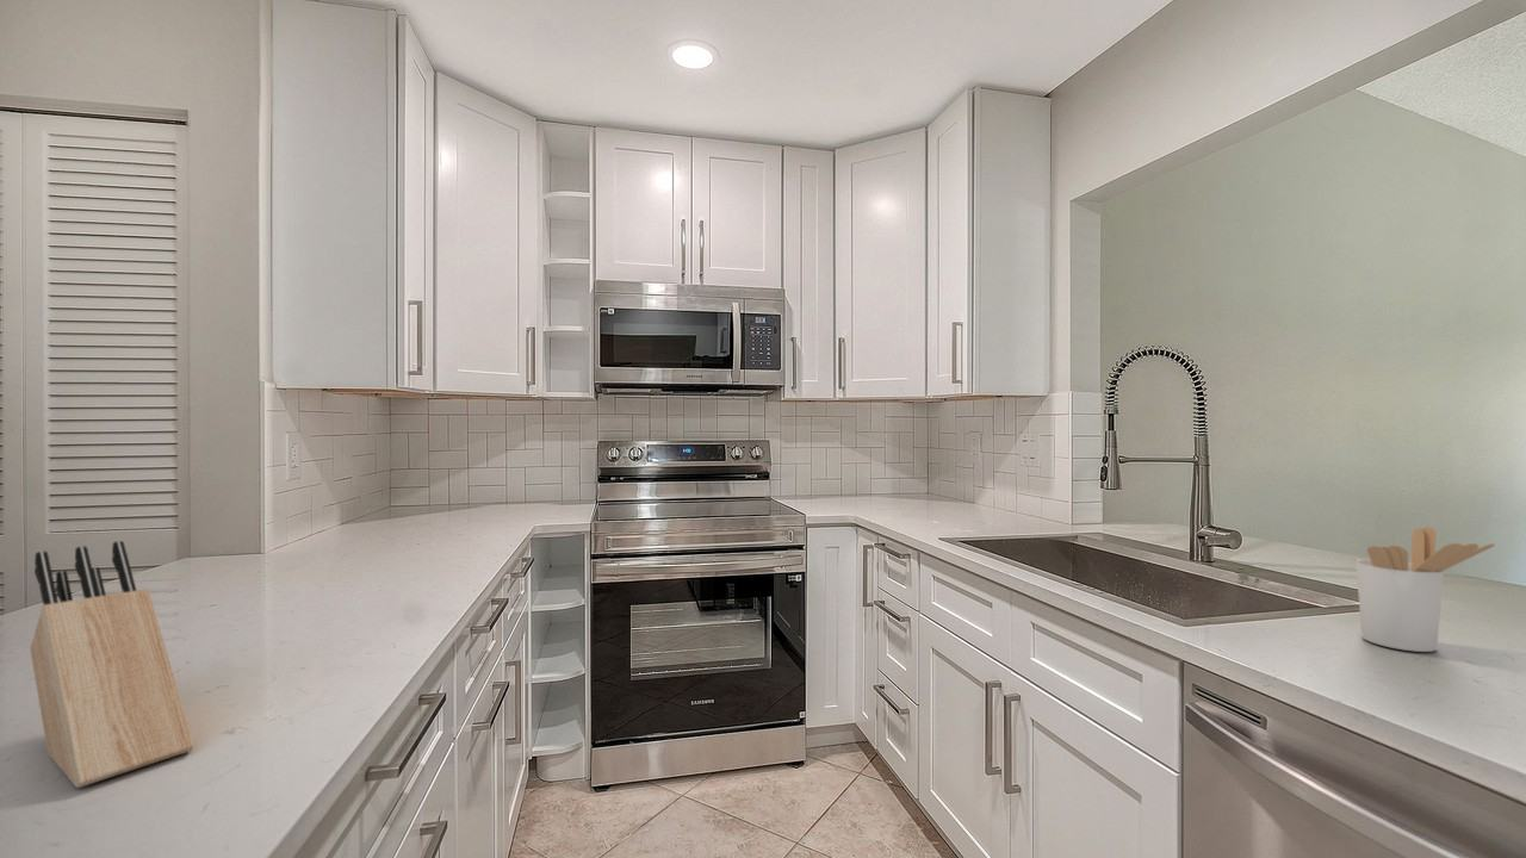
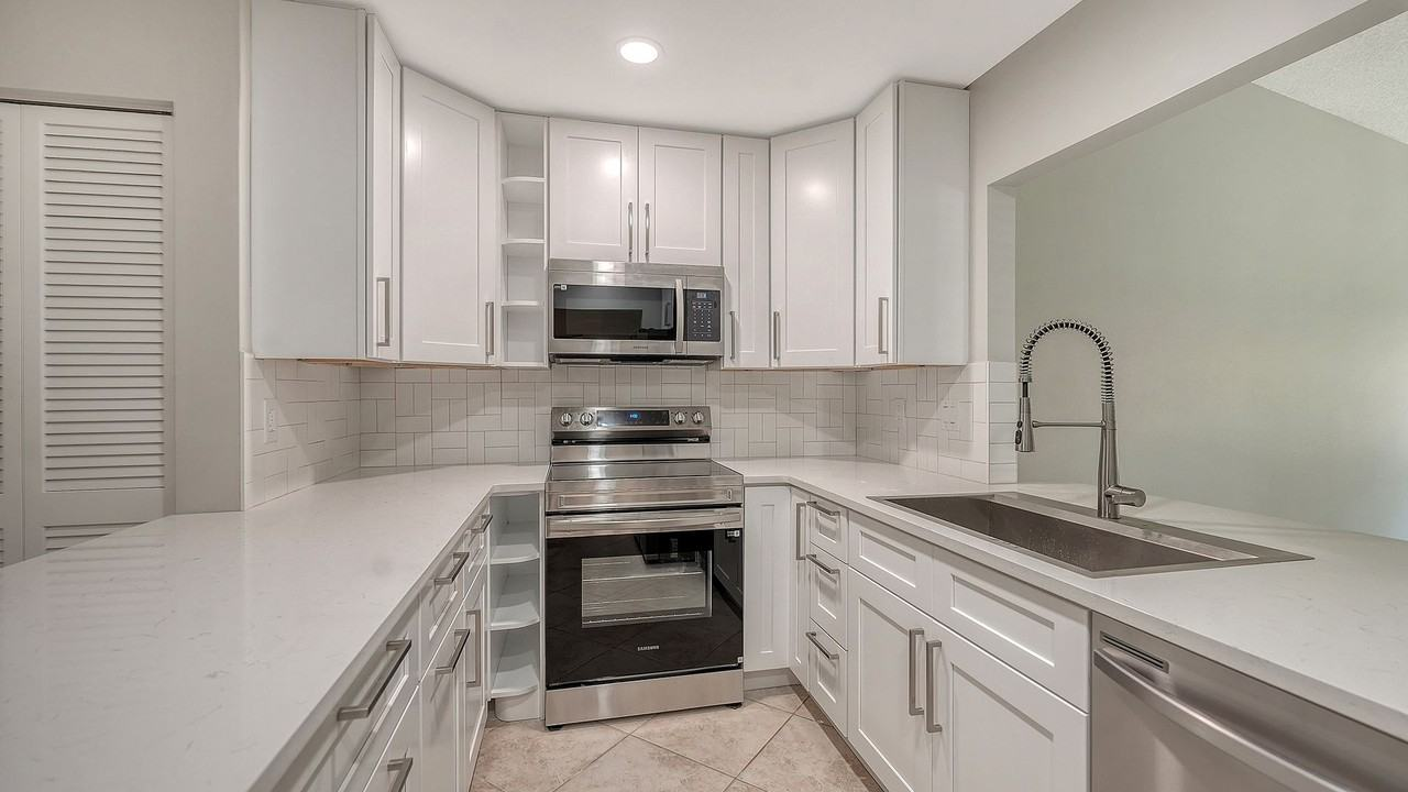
- utensil holder [1354,526,1496,653]
- knife block [29,540,196,789]
